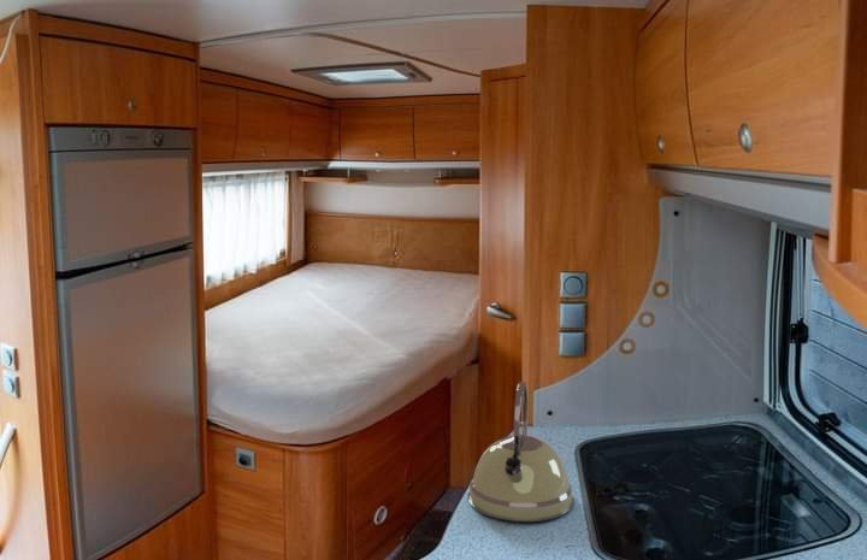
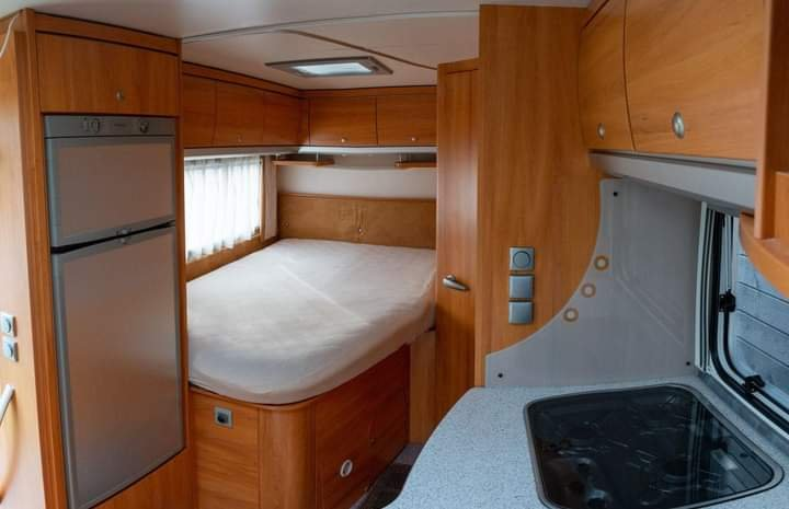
- kettle [467,381,576,523]
